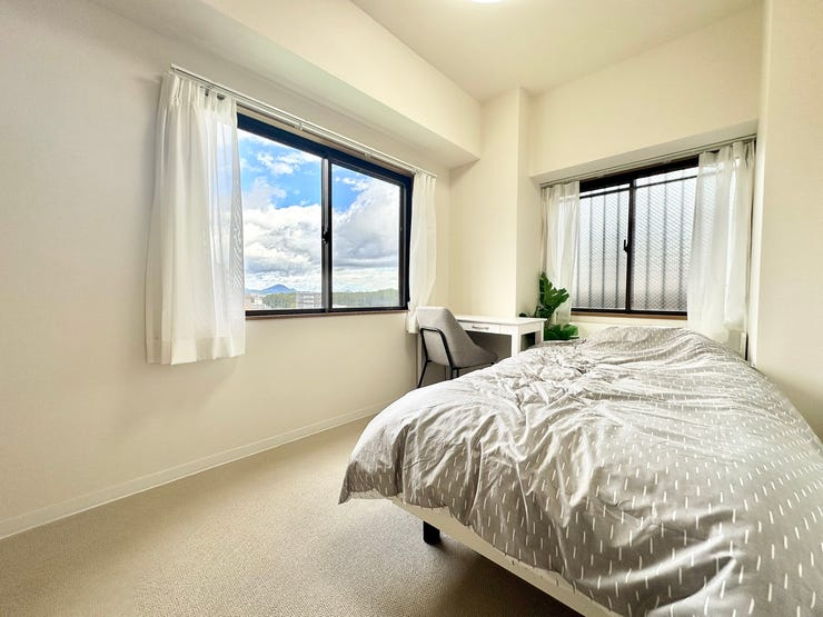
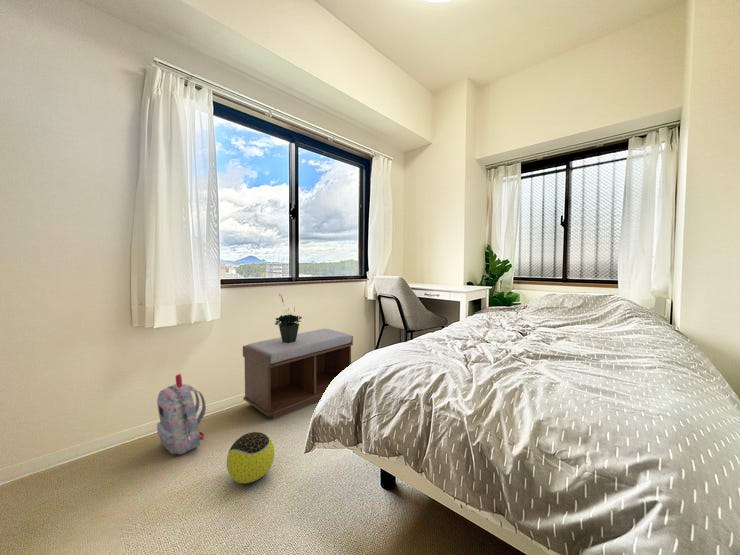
+ decorative ball [226,431,275,485]
+ backpack [156,373,207,456]
+ bench [242,328,354,420]
+ potted plant [274,293,303,343]
